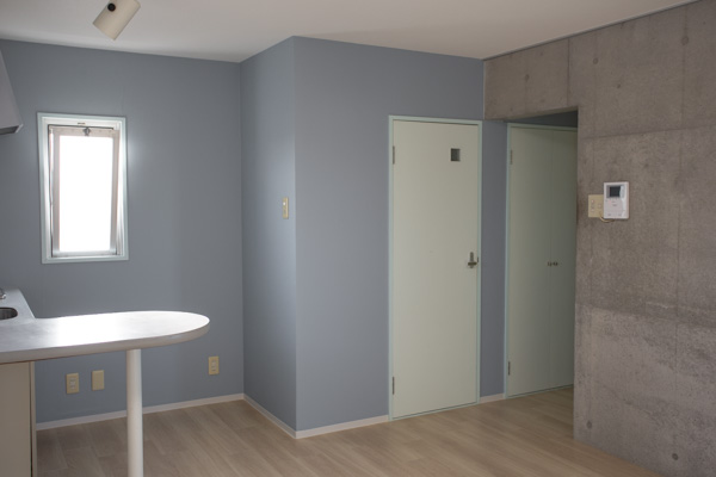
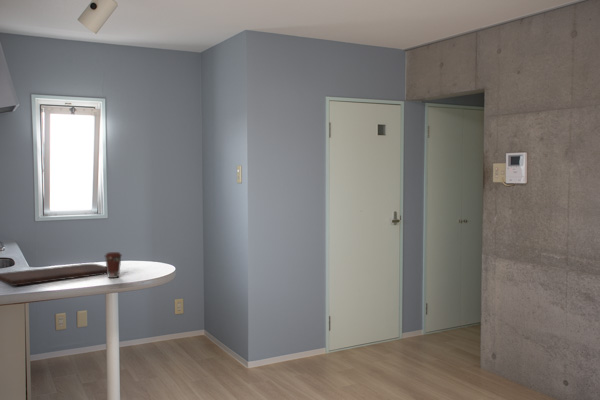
+ cutting board [0,263,108,287]
+ coffee cup [104,251,123,279]
